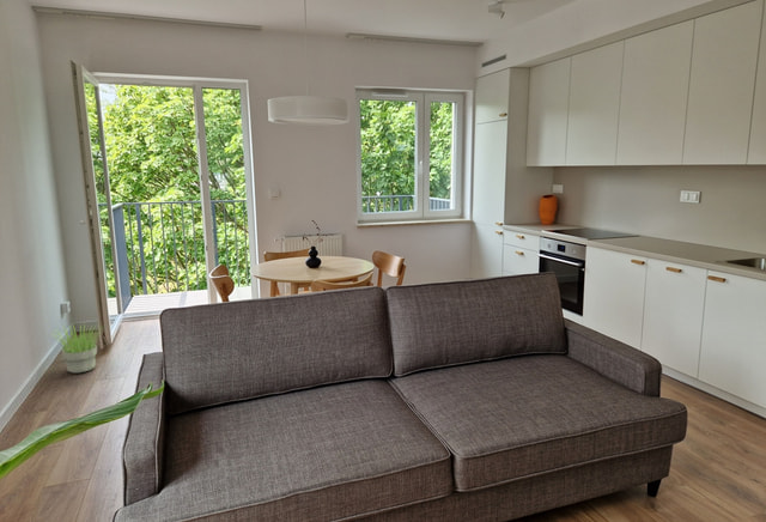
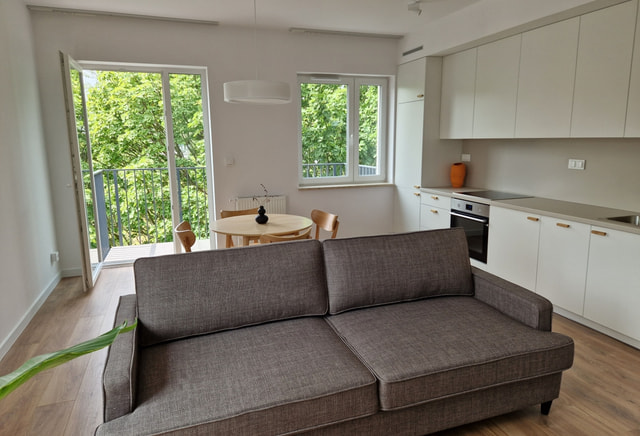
- potted plant [49,322,104,375]
